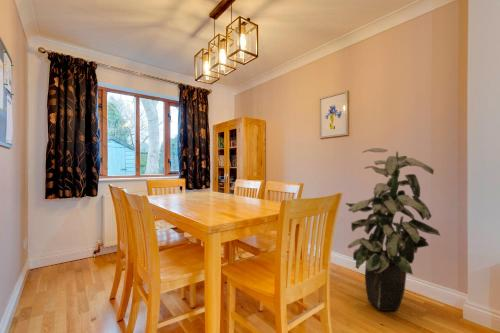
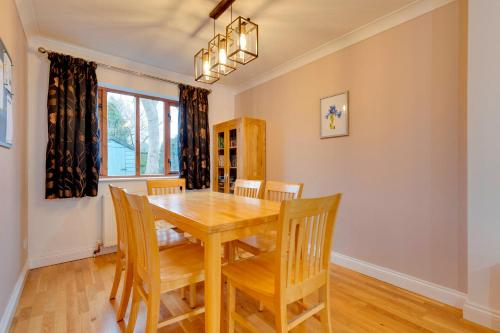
- indoor plant [345,147,442,312]
